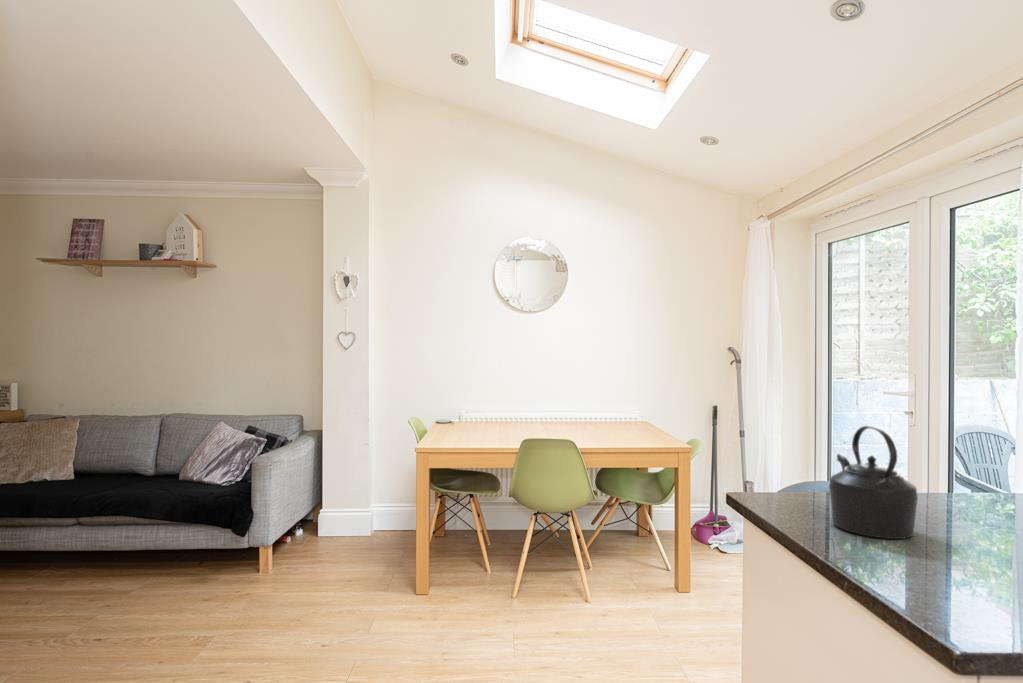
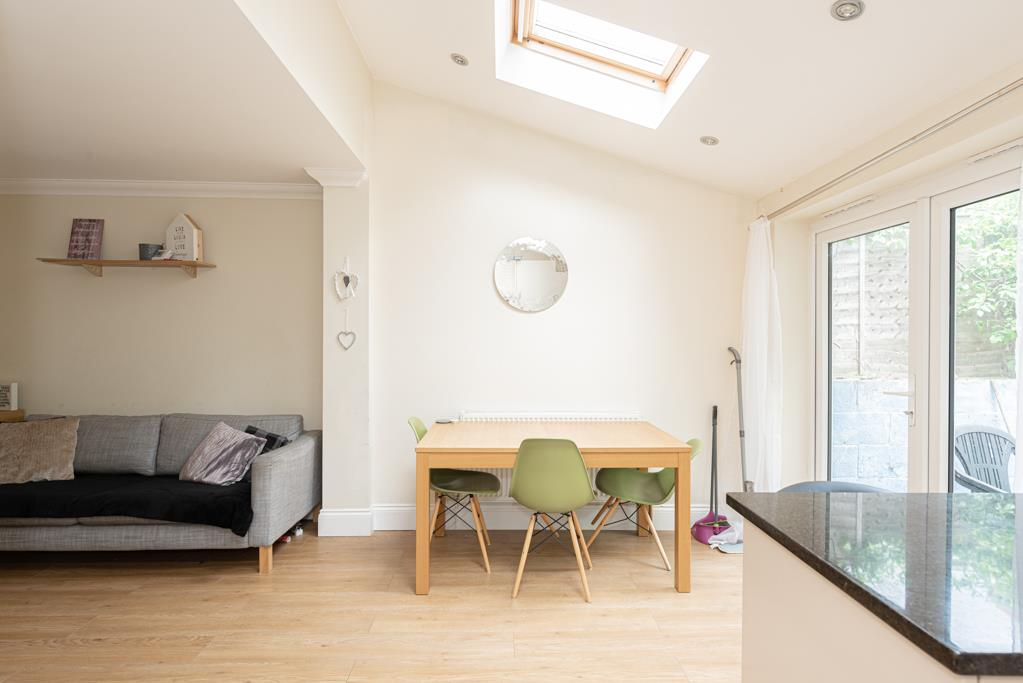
- kettle [828,425,919,540]
